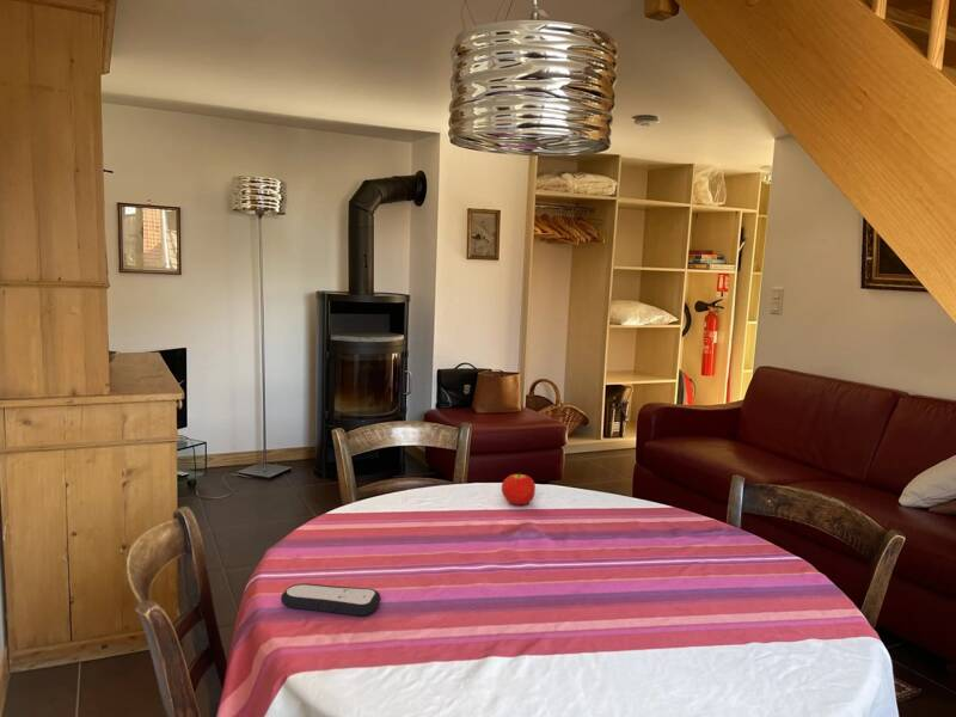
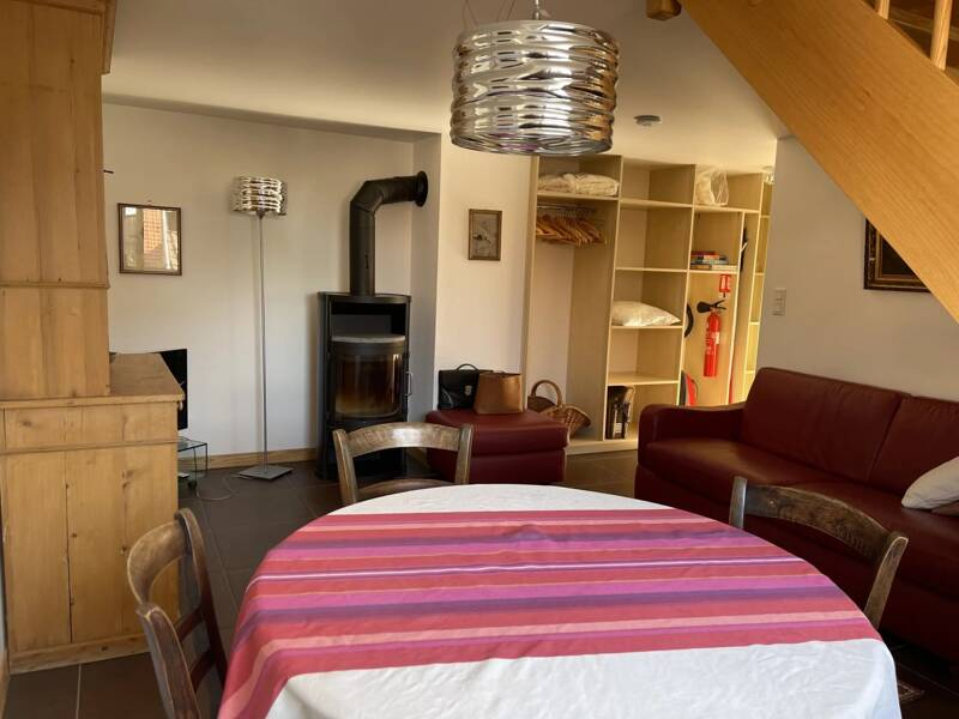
- remote control [280,582,381,617]
- fruit [501,471,537,505]
